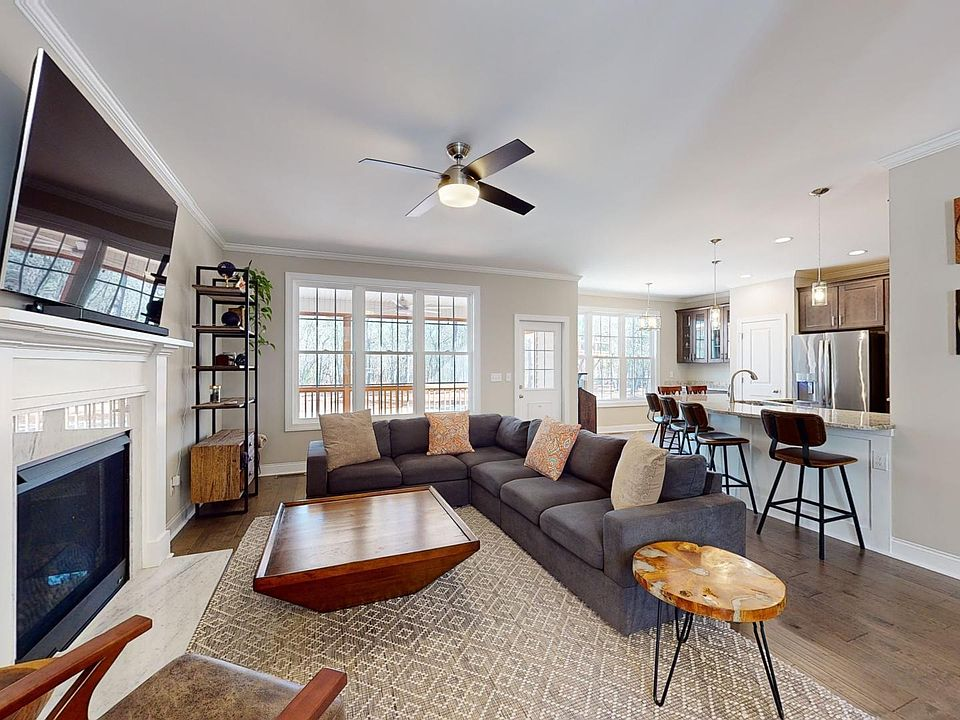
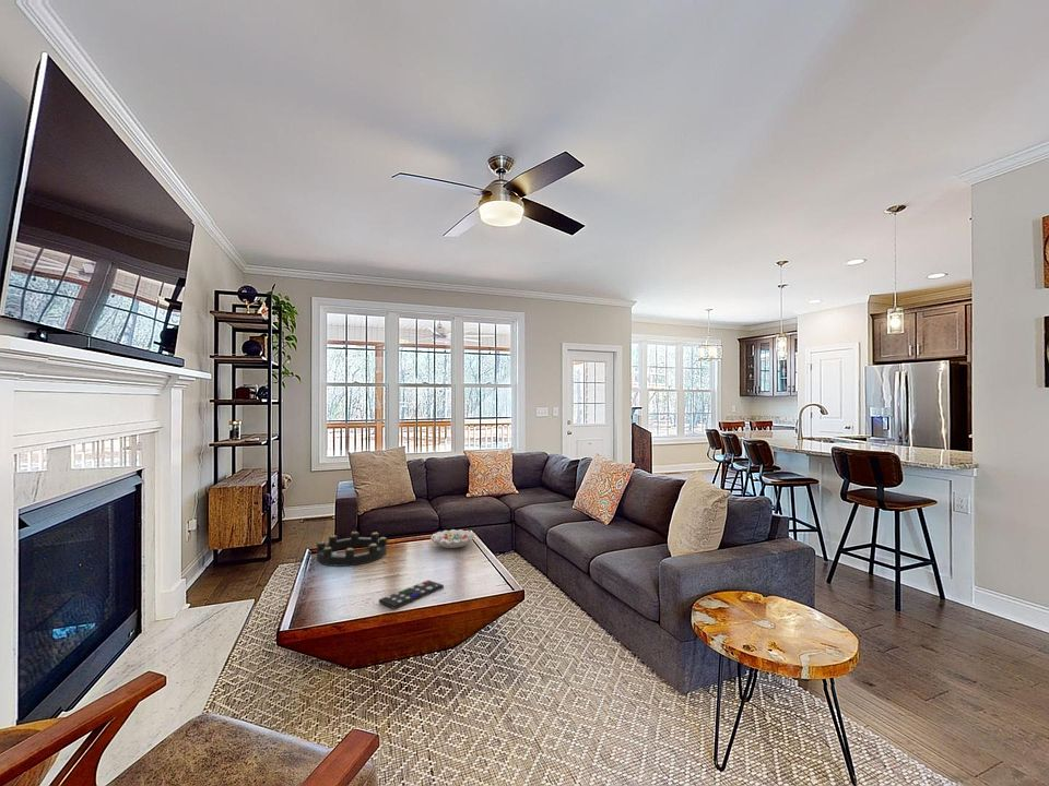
+ candle holder [316,529,388,568]
+ remote control [378,579,445,610]
+ decorative bowl [429,528,475,549]
